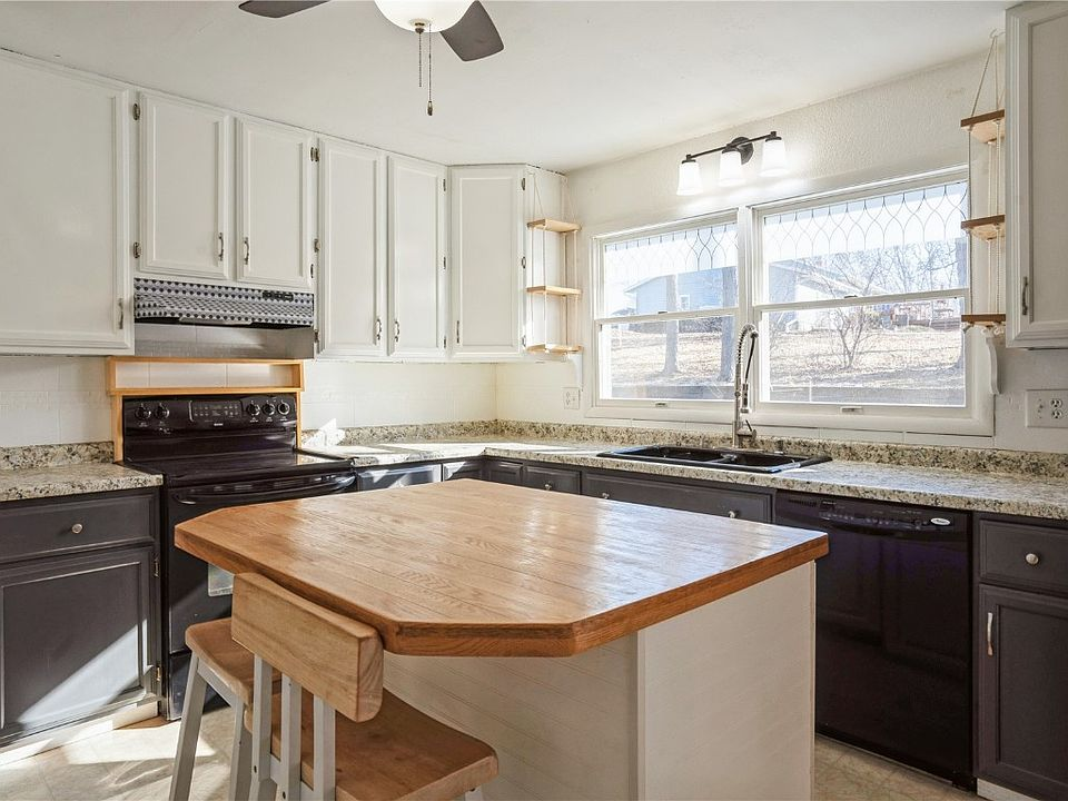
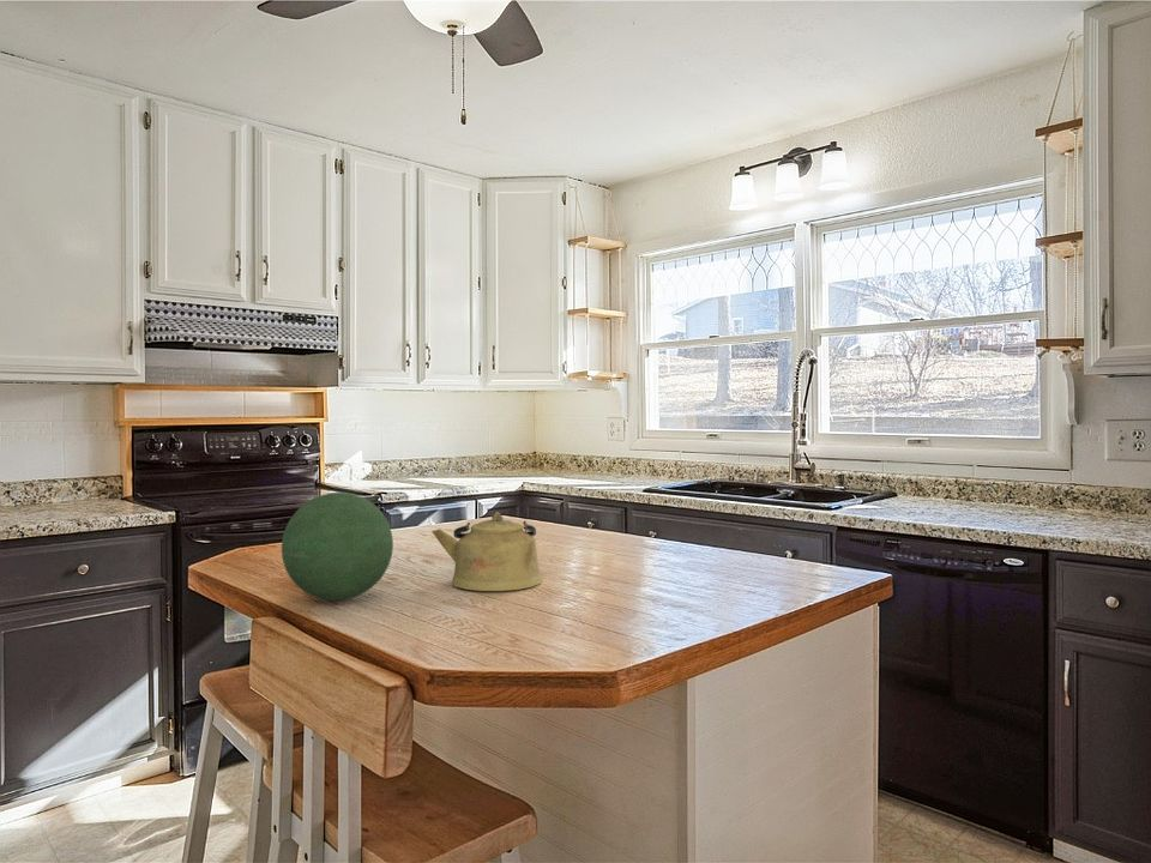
+ kettle [430,511,543,592]
+ decorative orb [281,491,394,602]
